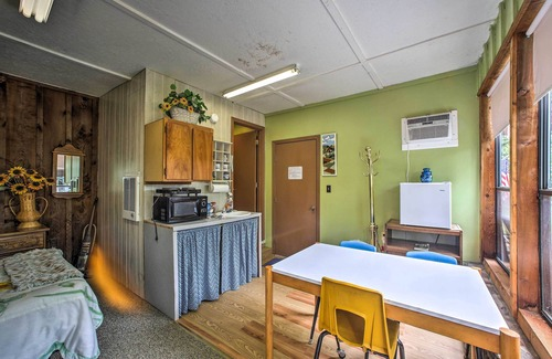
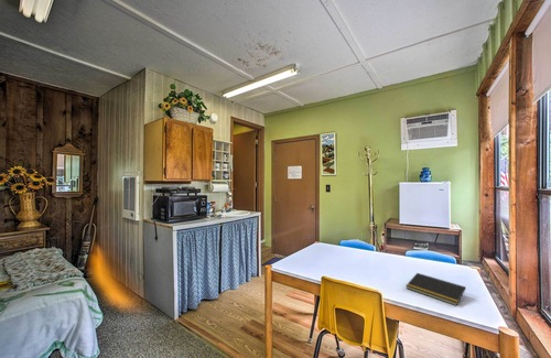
+ notepad [404,272,467,306]
